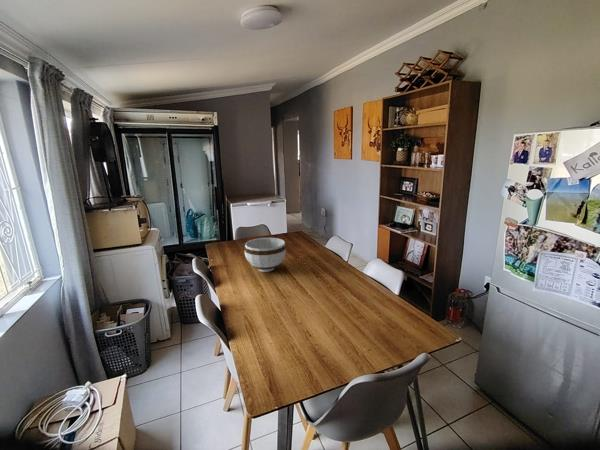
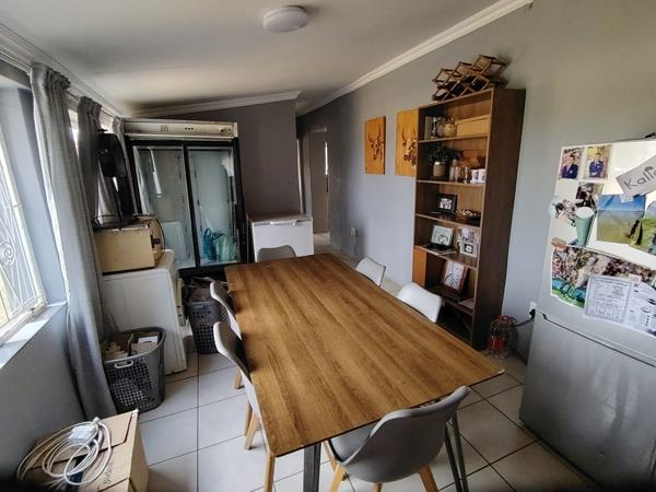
- bowl [244,237,287,273]
